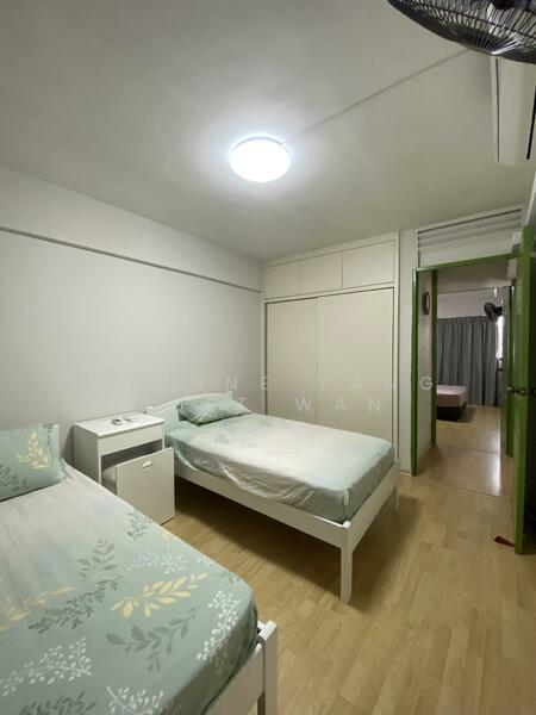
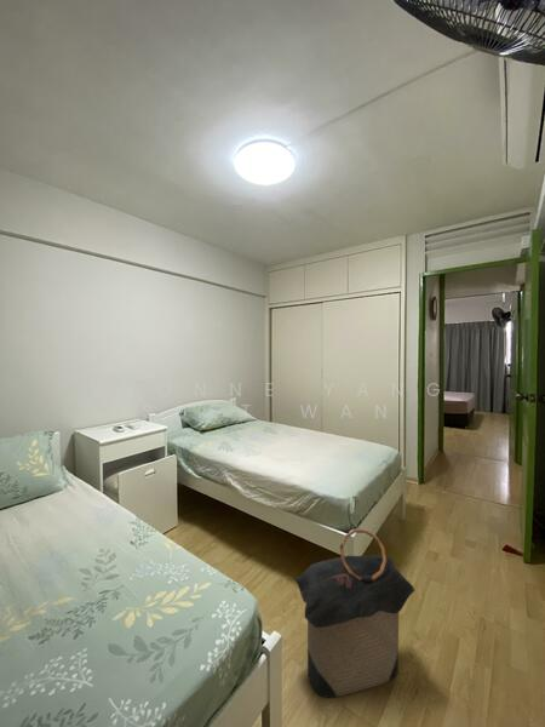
+ laundry hamper [293,528,415,699]
